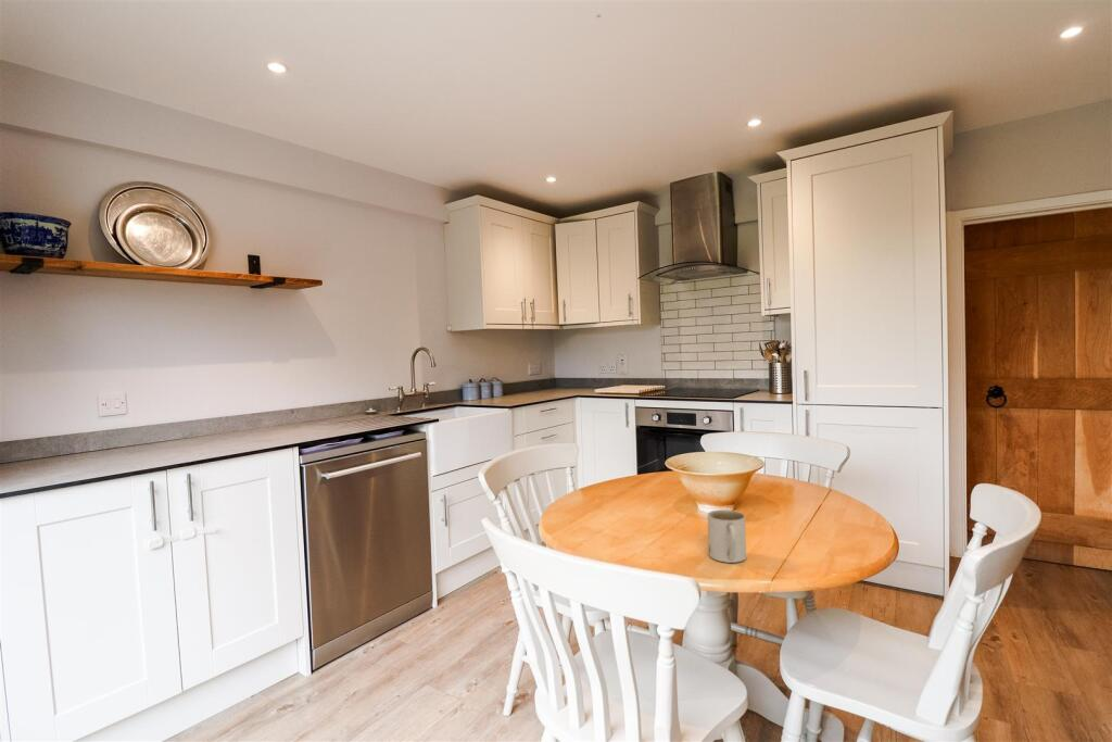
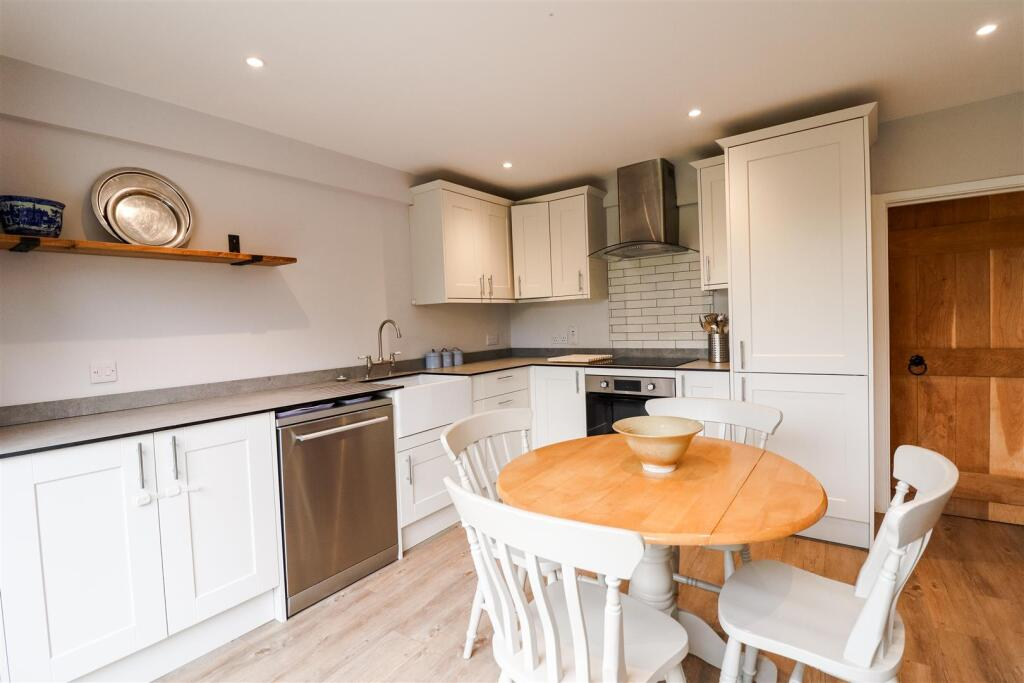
- mug [707,508,747,564]
